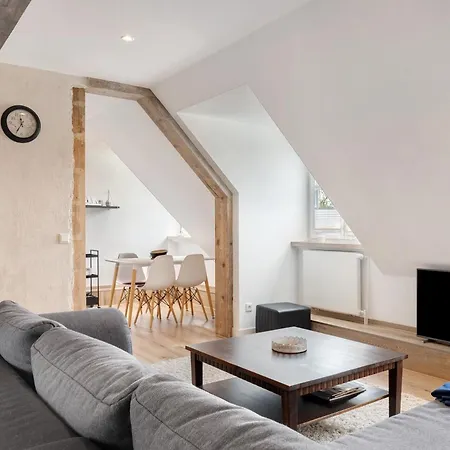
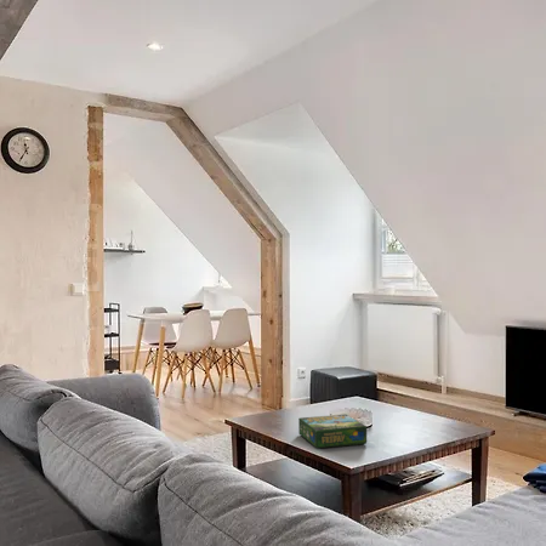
+ board game [297,413,368,449]
